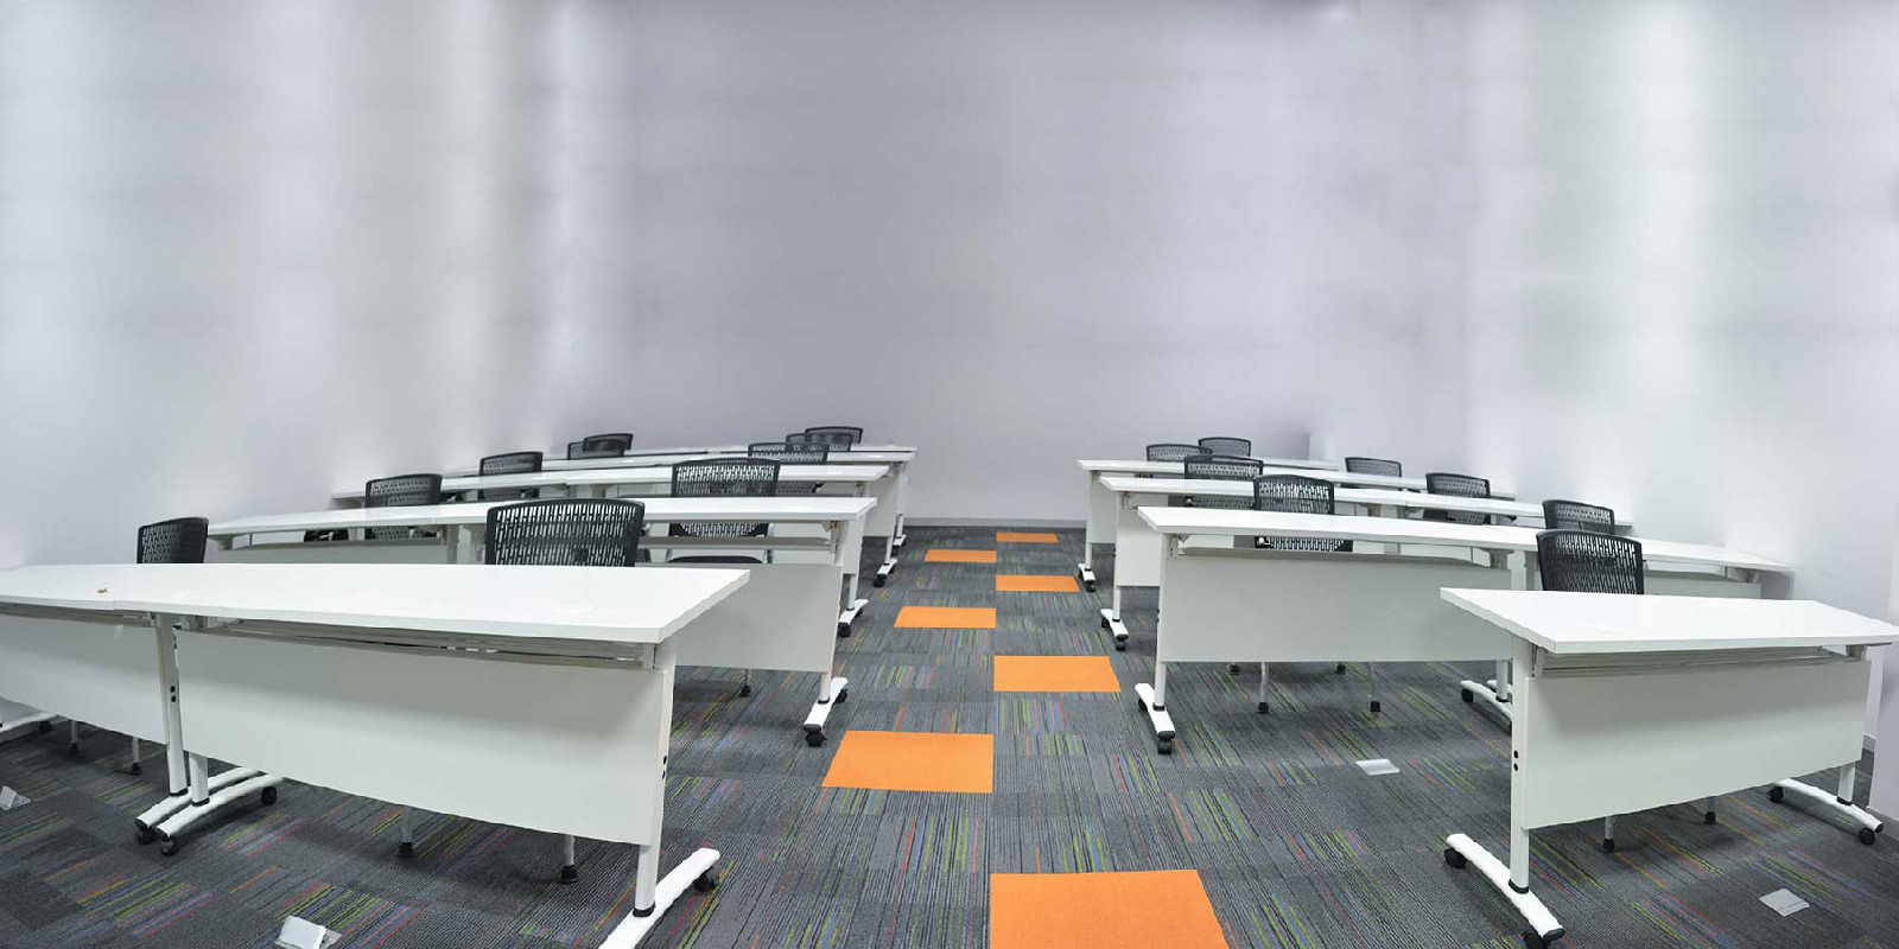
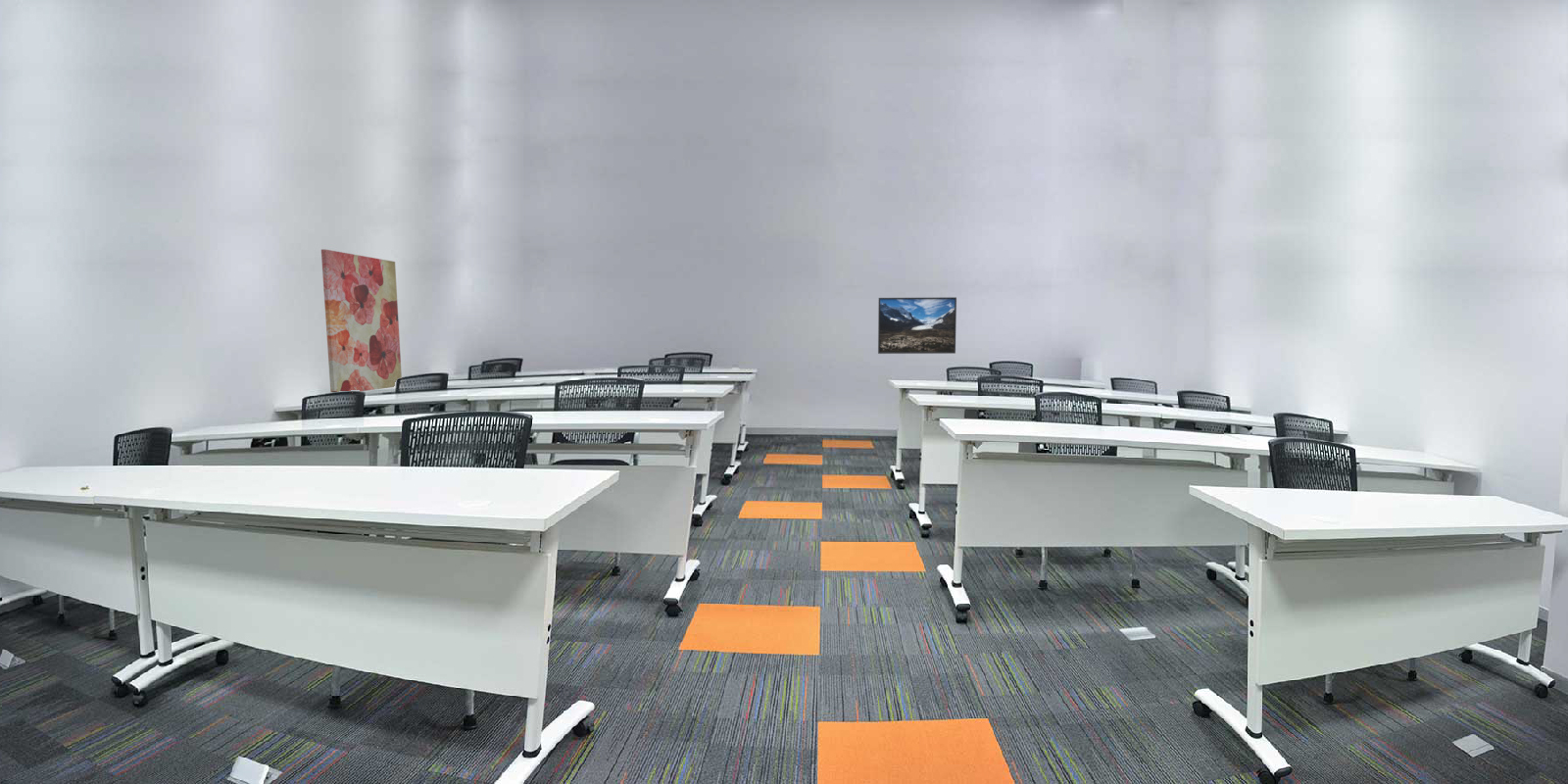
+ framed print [877,296,957,355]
+ wall art [320,248,403,393]
